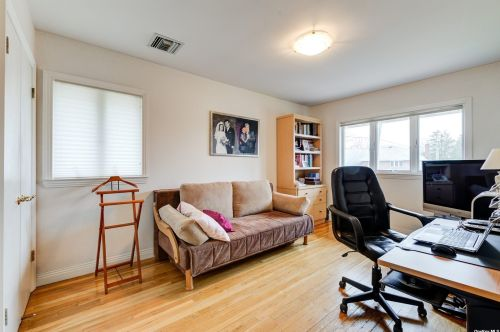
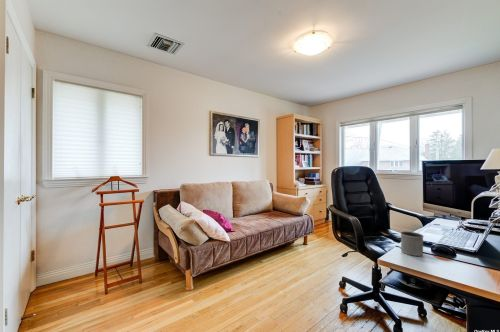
+ mug [399,230,425,257]
